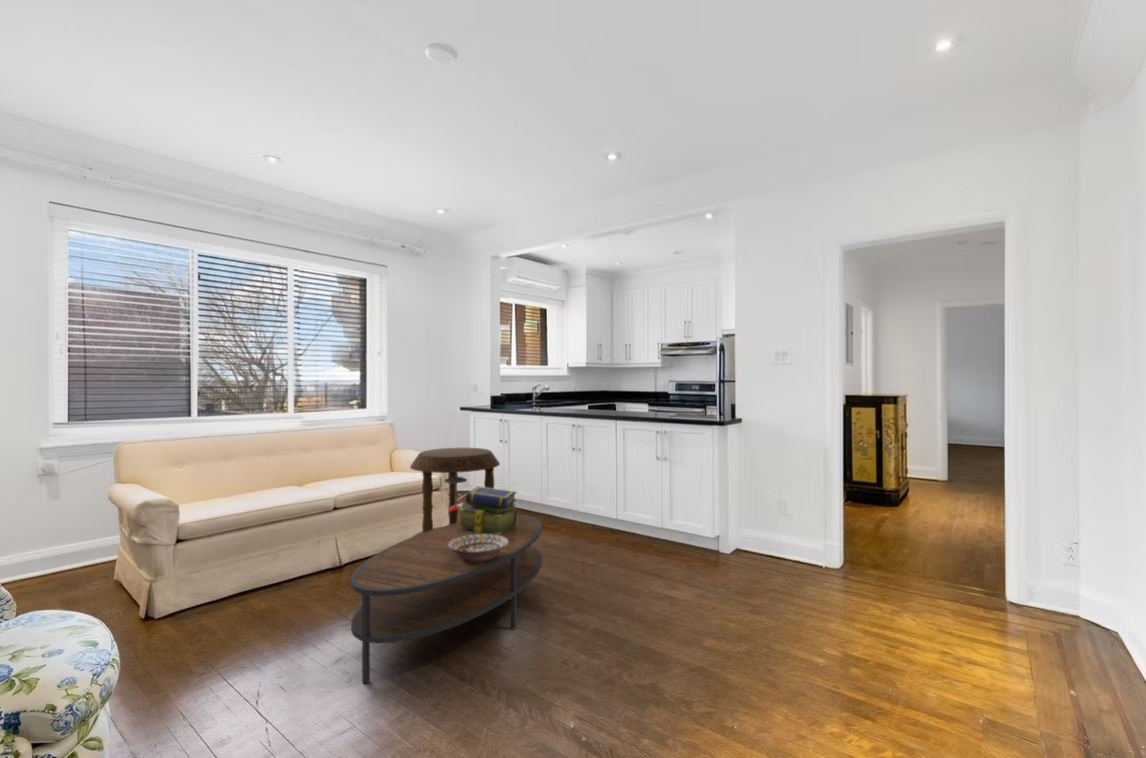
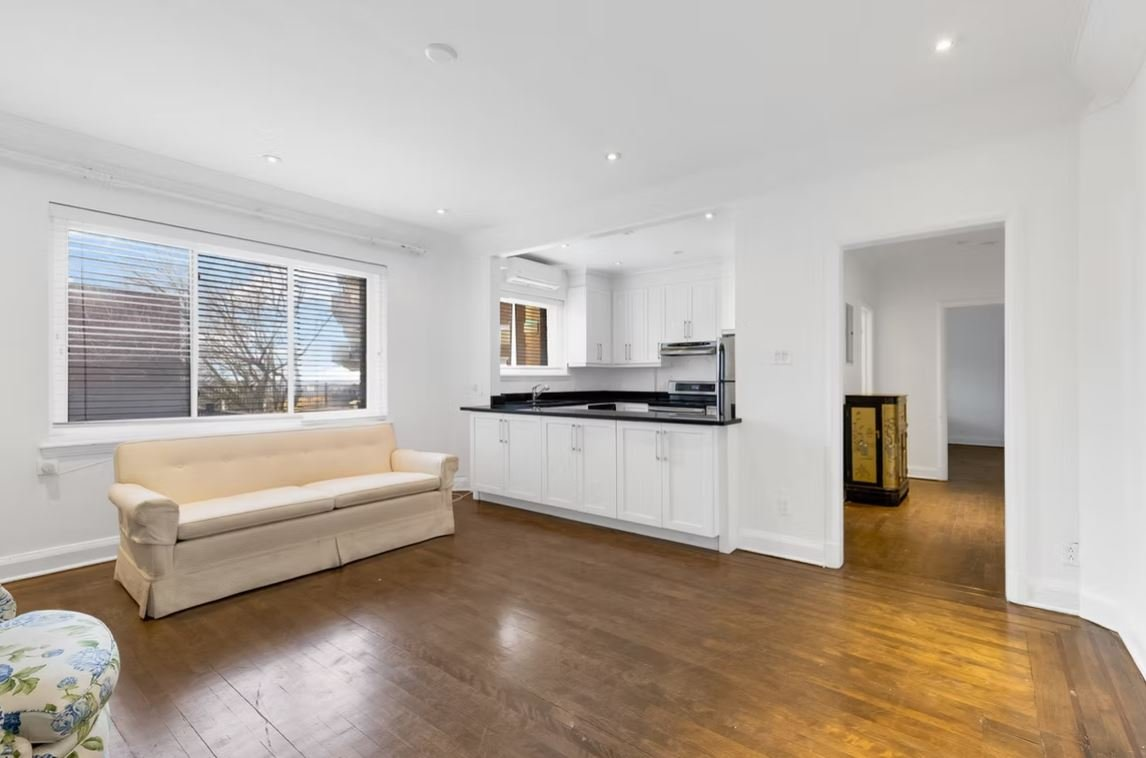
- stack of books [458,485,518,535]
- coffee table [350,513,543,685]
- side table [409,447,501,537]
- decorative bowl [448,534,508,562]
